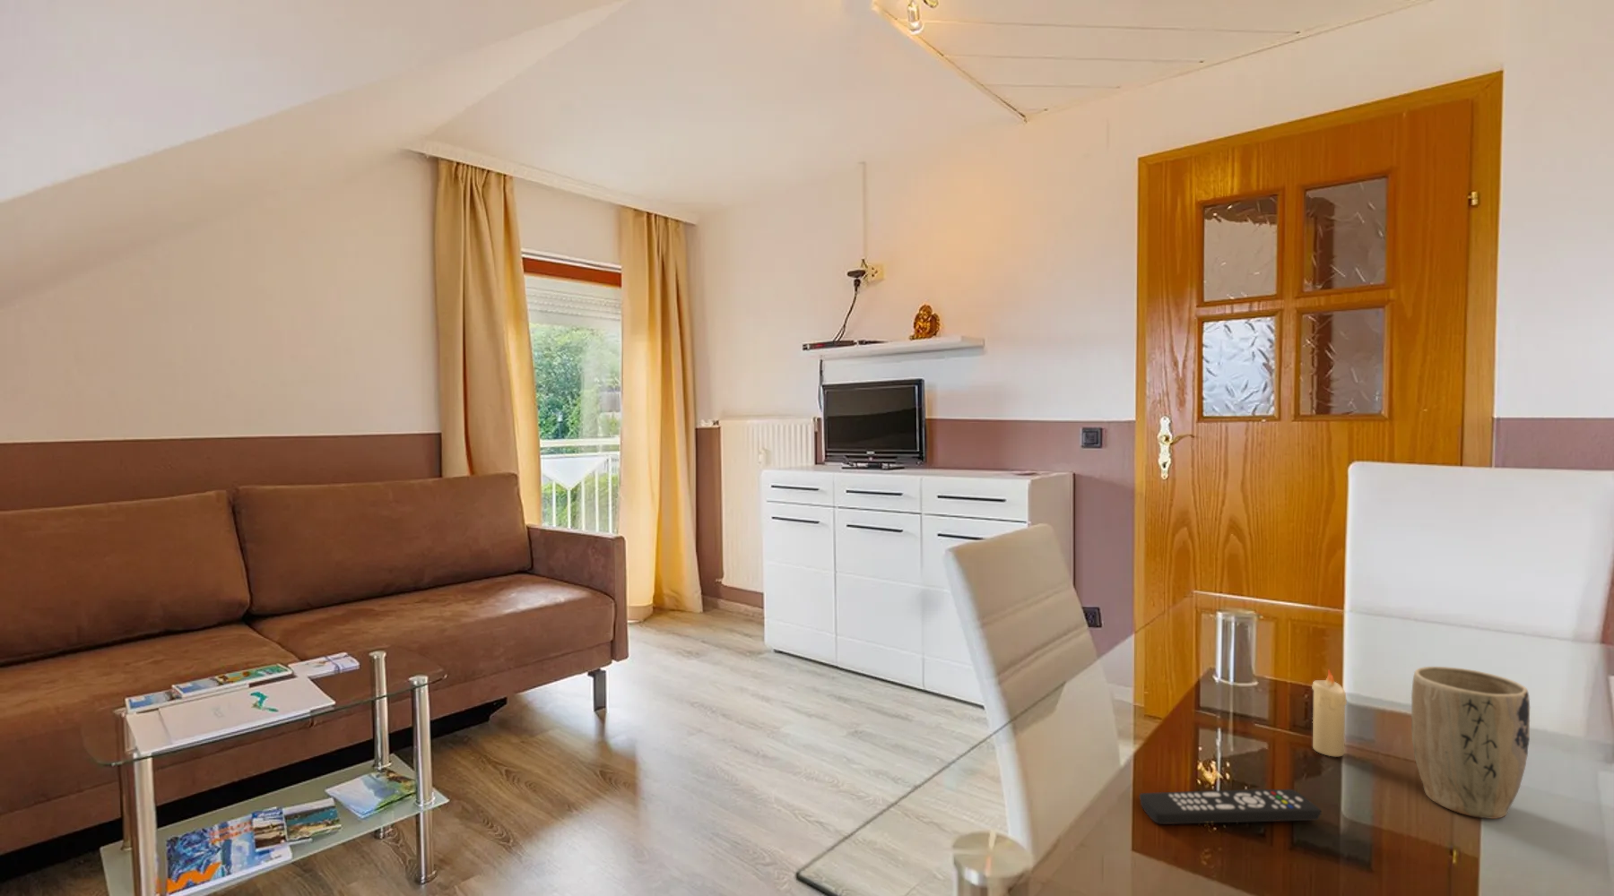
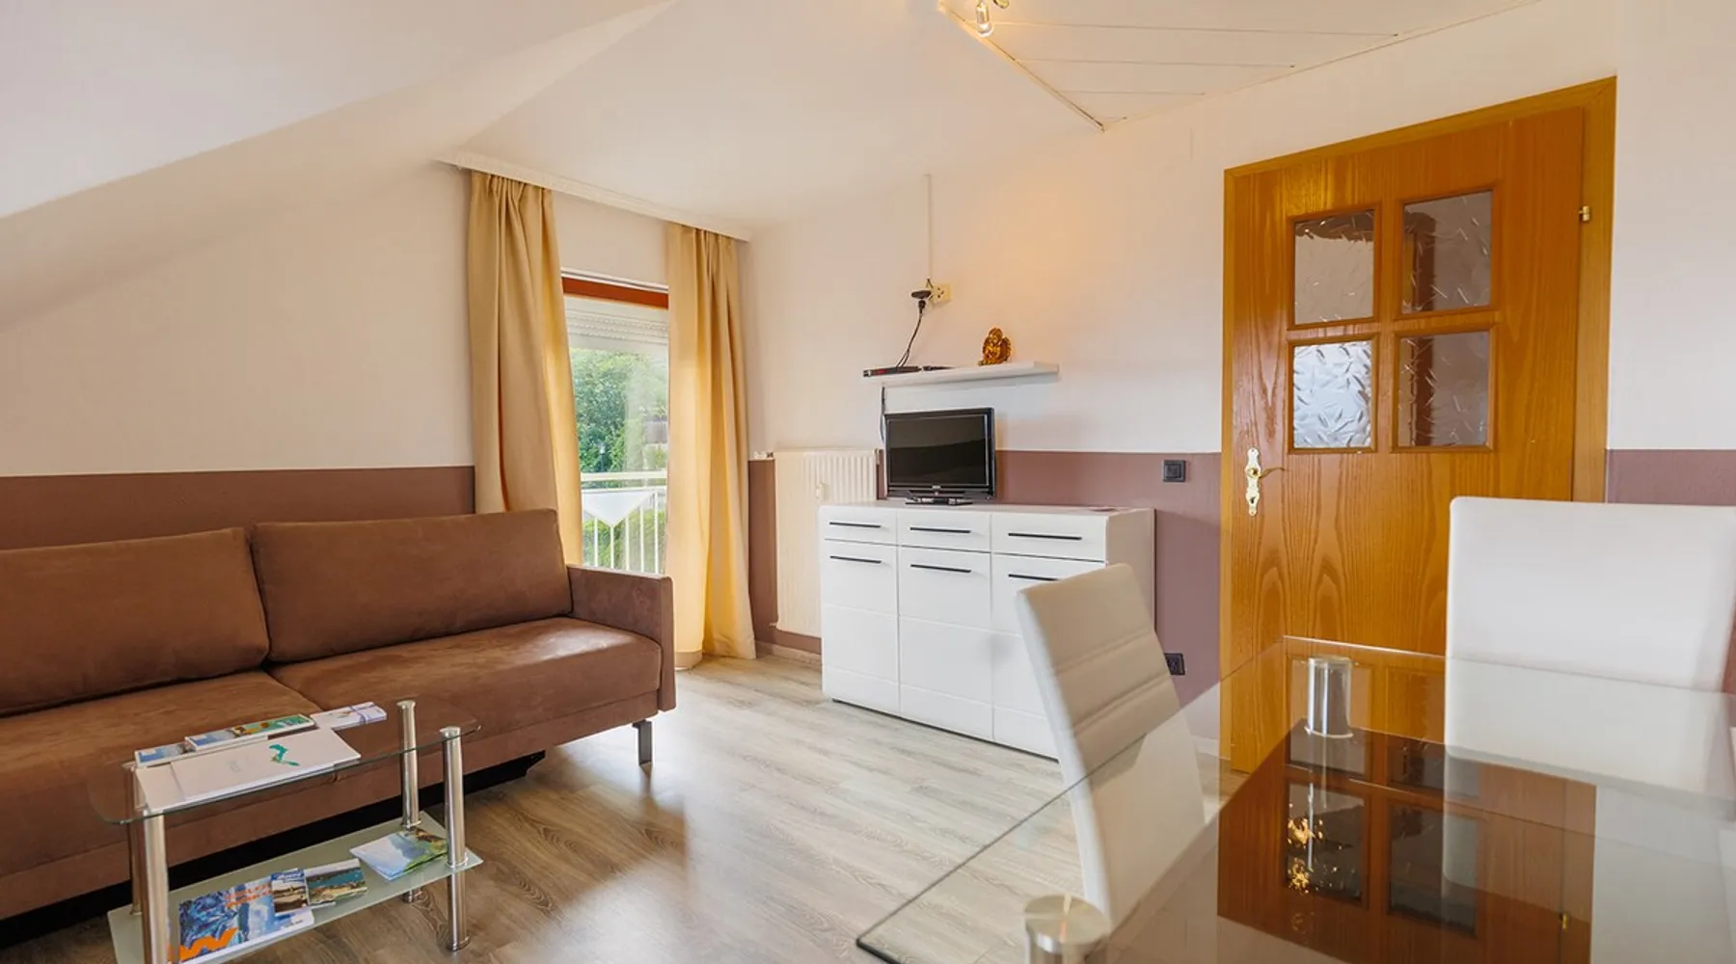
- plant pot [1411,665,1530,820]
- candle [1310,669,1348,757]
- remote control [1139,789,1321,825]
